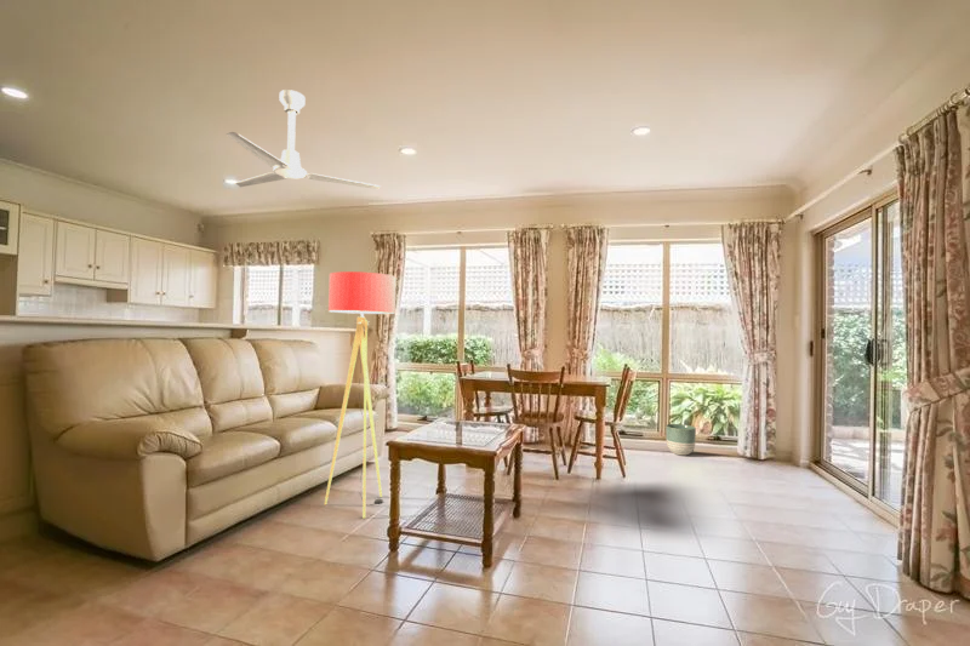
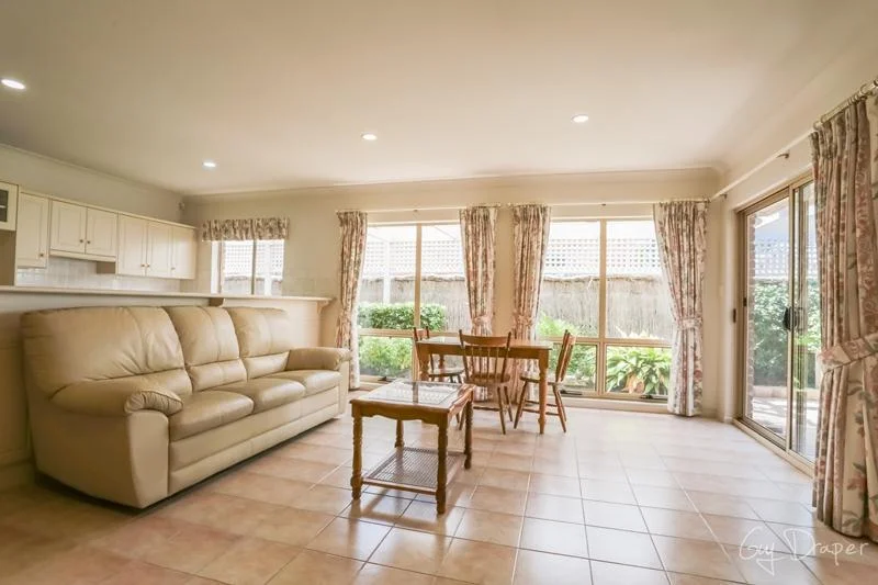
- planter [666,423,697,457]
- ceiling fan [226,88,382,190]
- floor lamp [324,270,398,520]
